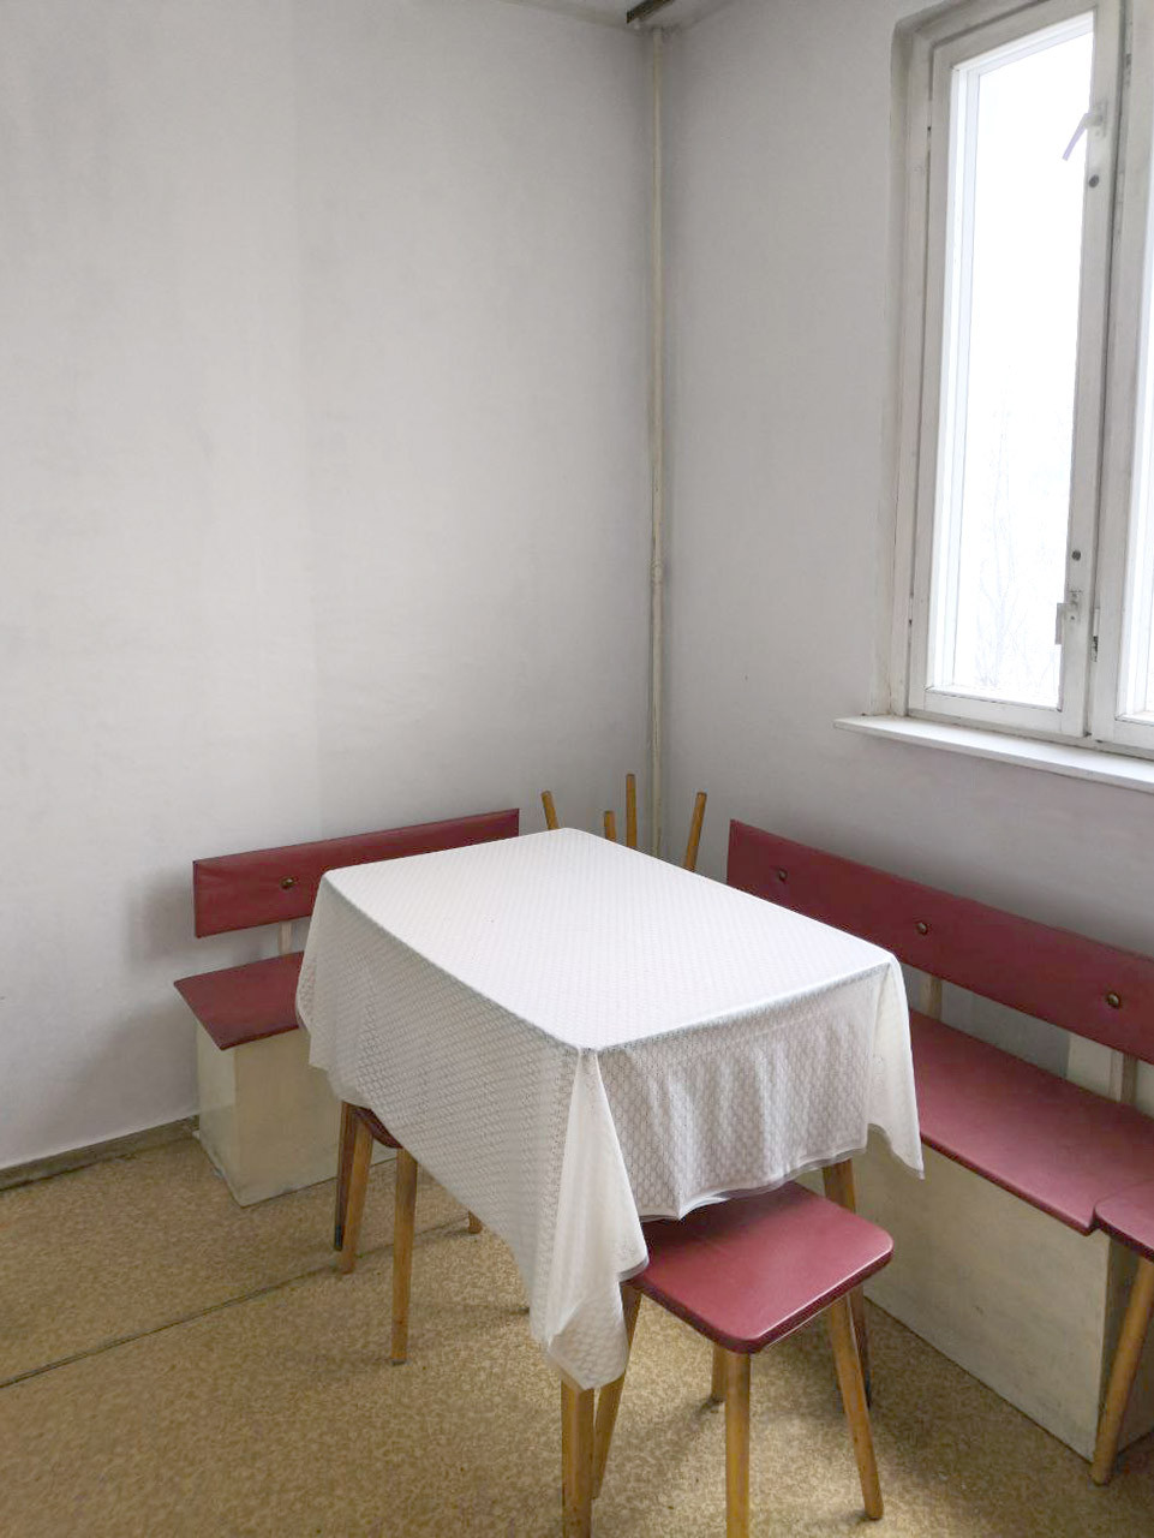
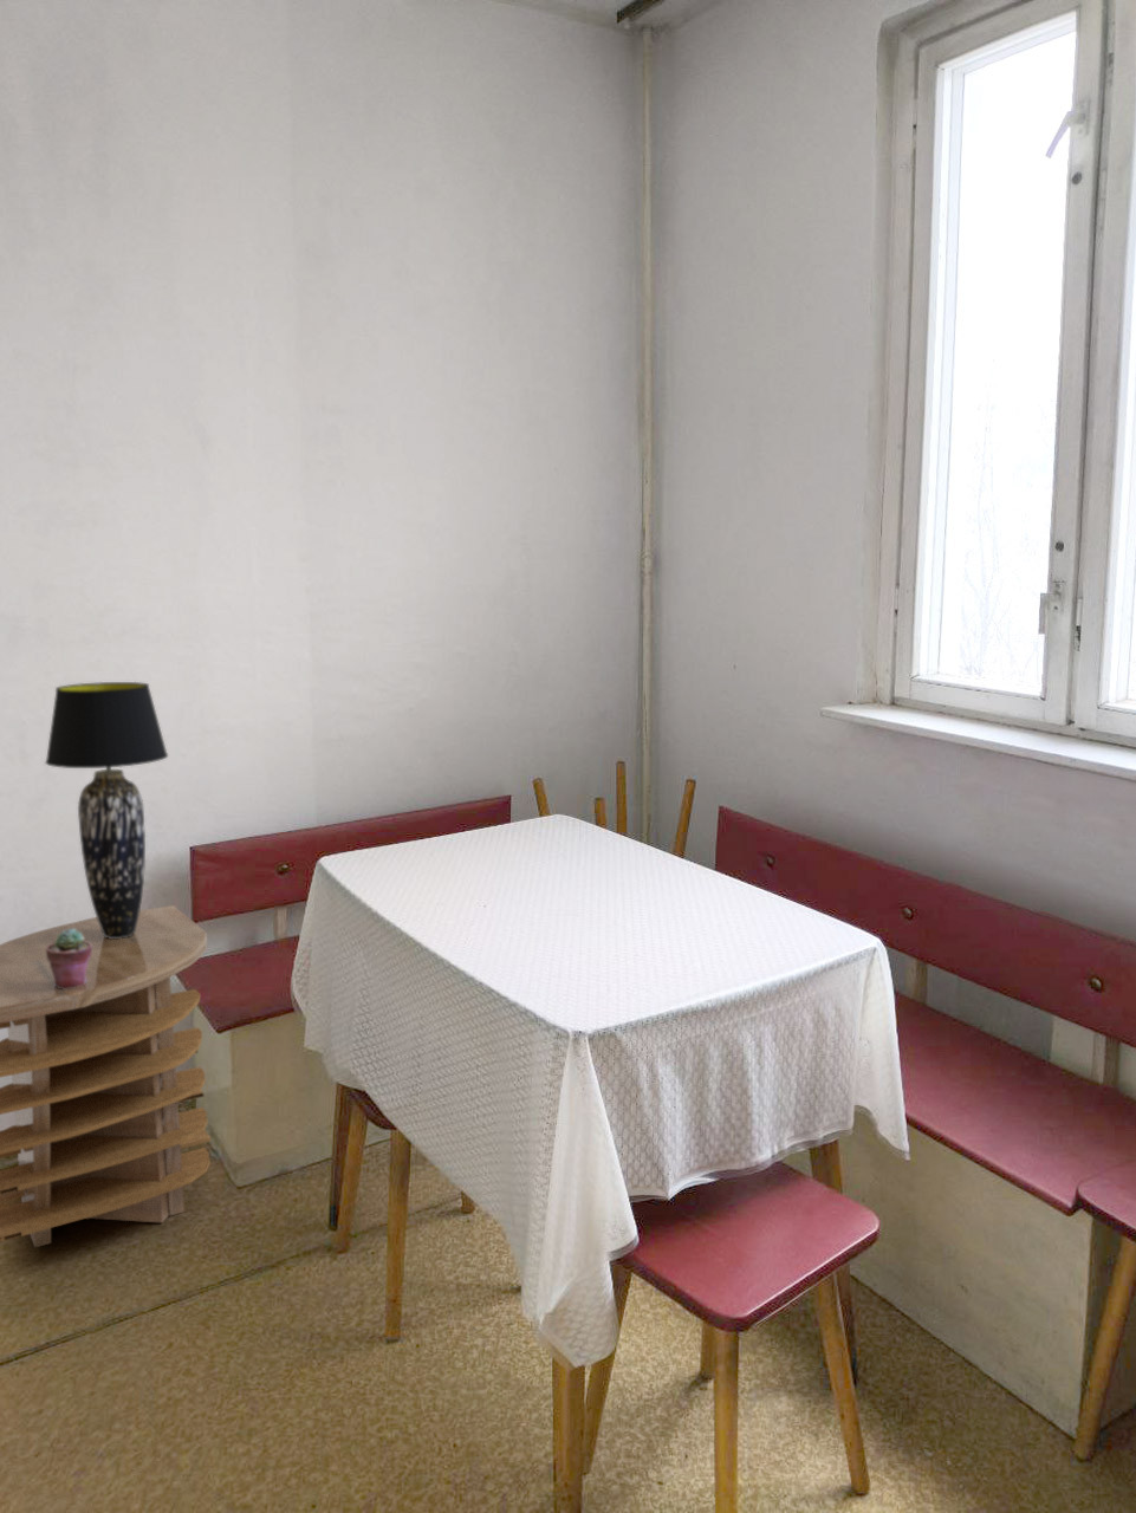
+ side table [0,904,211,1248]
+ table lamp [44,681,169,939]
+ potted succulent [47,930,92,989]
